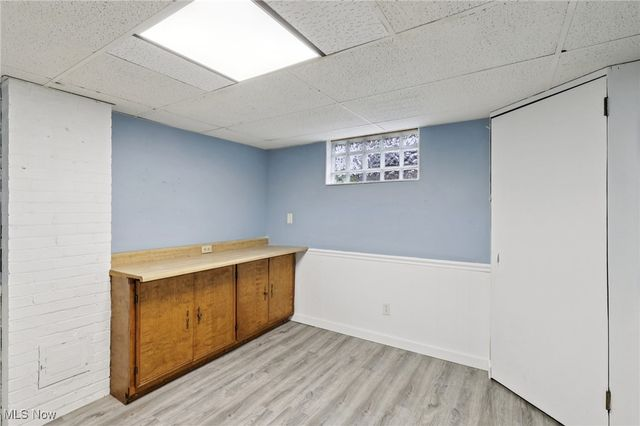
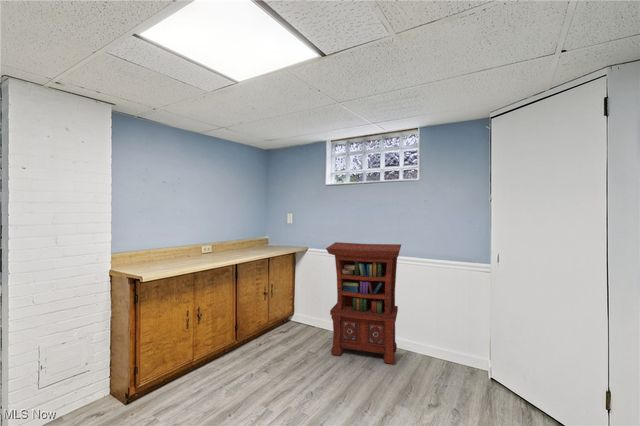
+ lectern [325,241,402,365]
